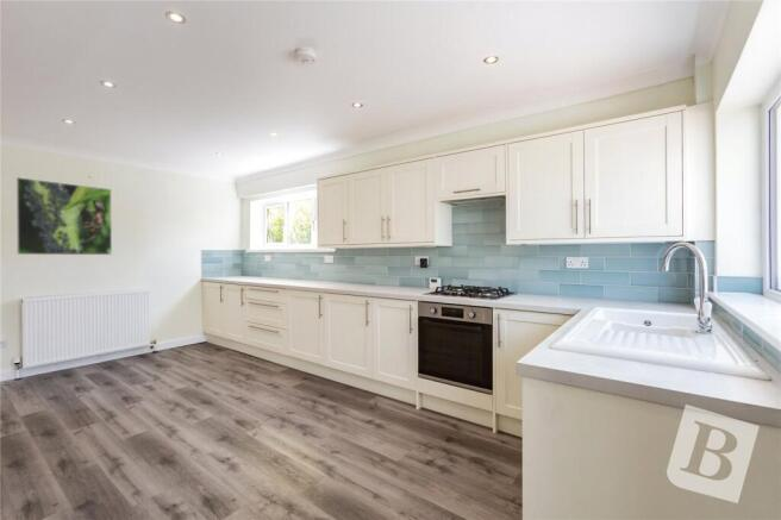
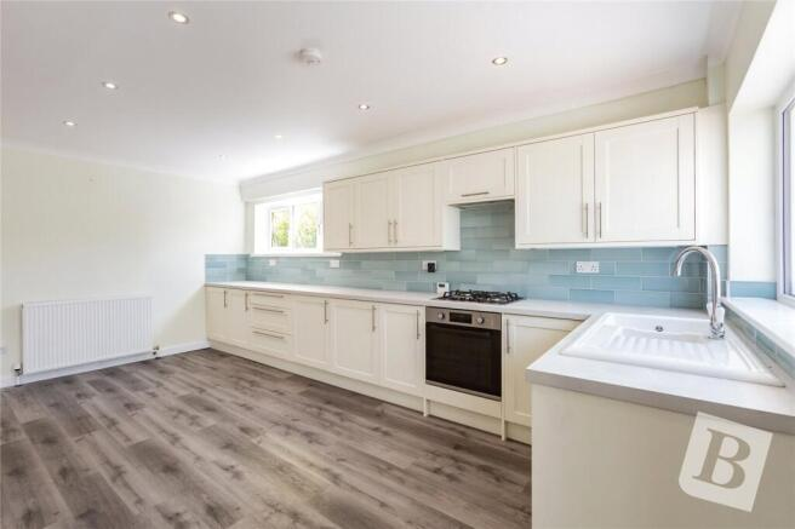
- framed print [15,176,113,256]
